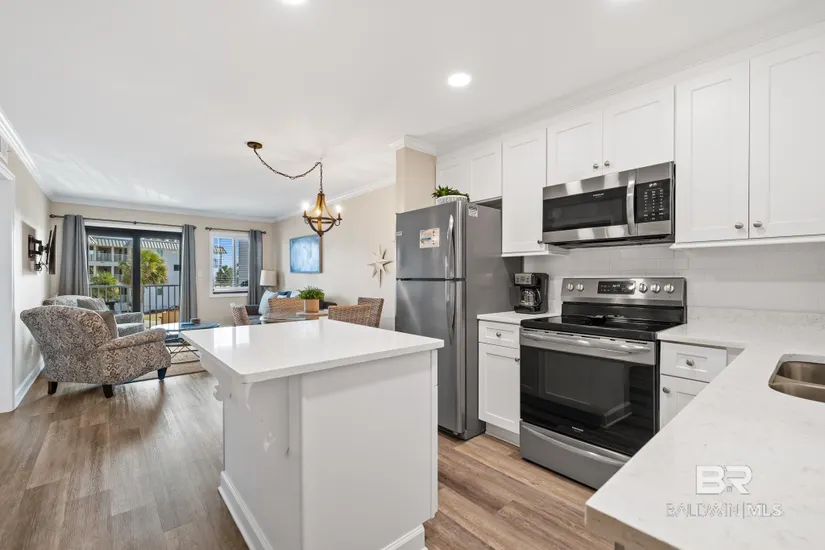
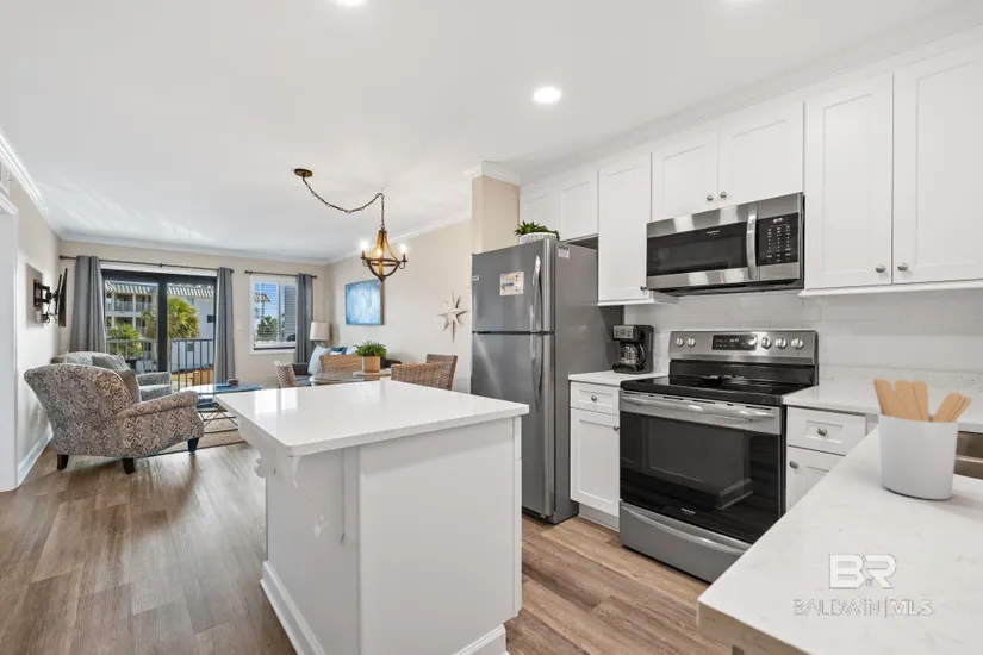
+ utensil holder [872,376,972,500]
